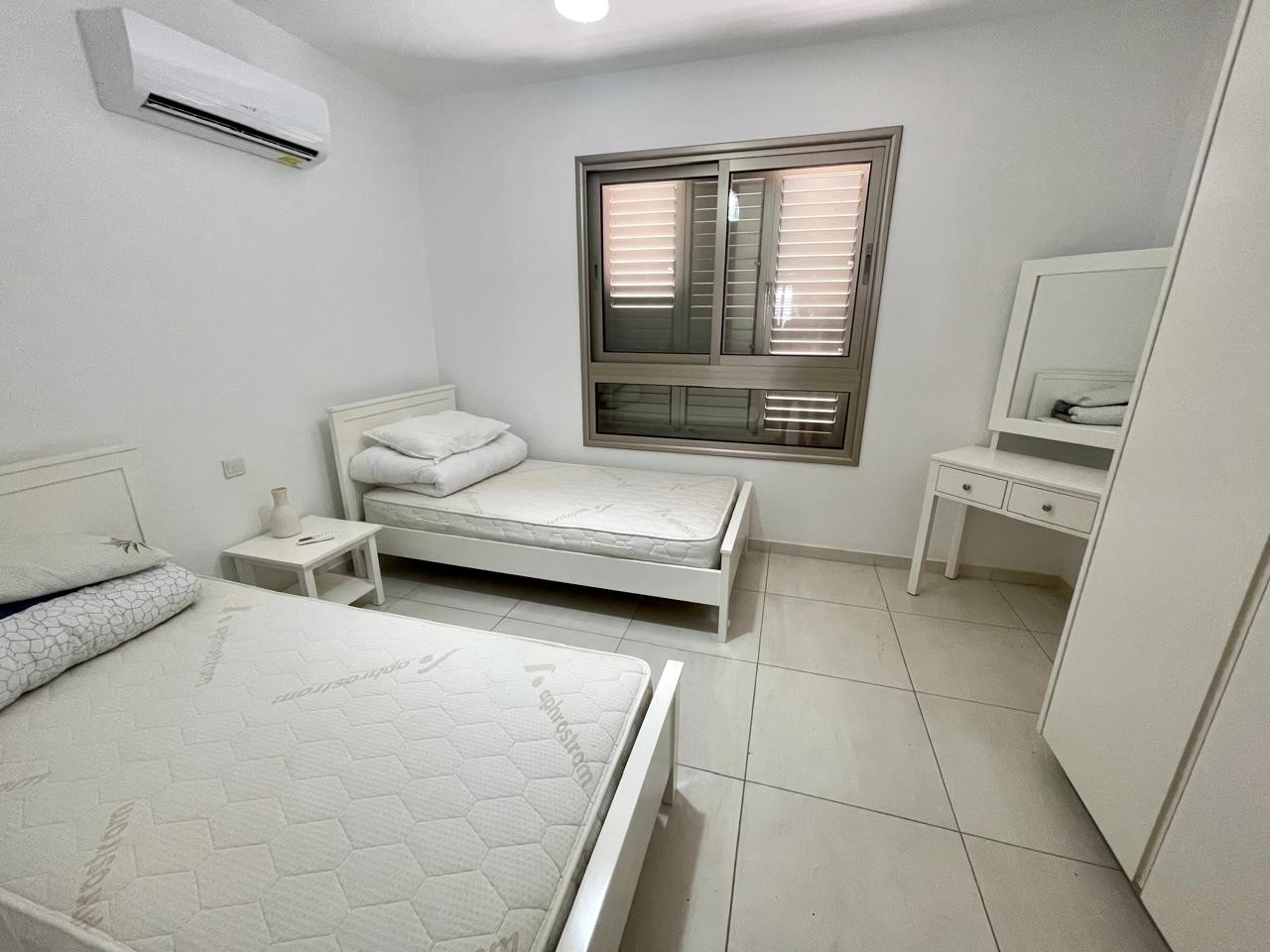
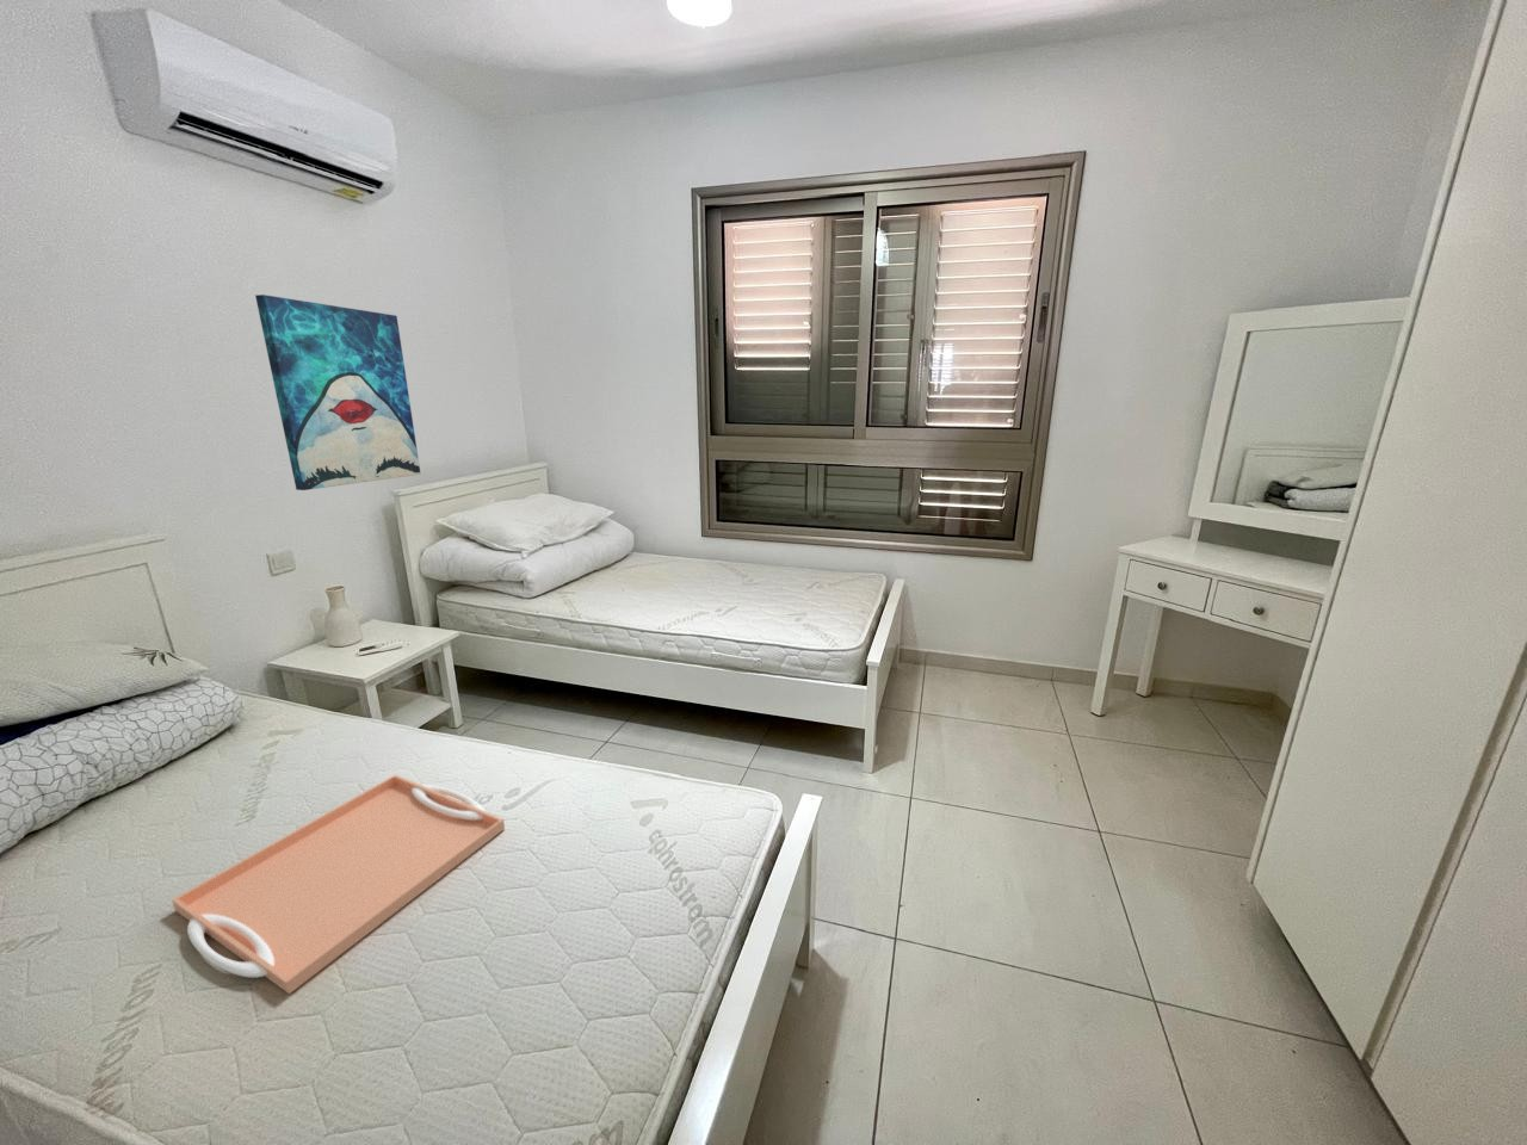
+ serving tray [171,773,506,996]
+ wall art [254,293,421,492]
